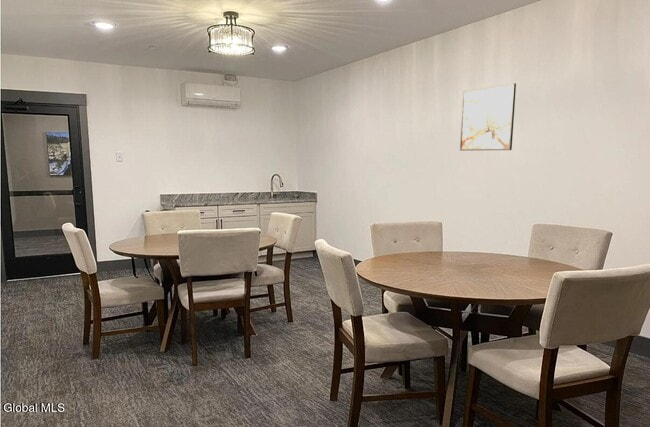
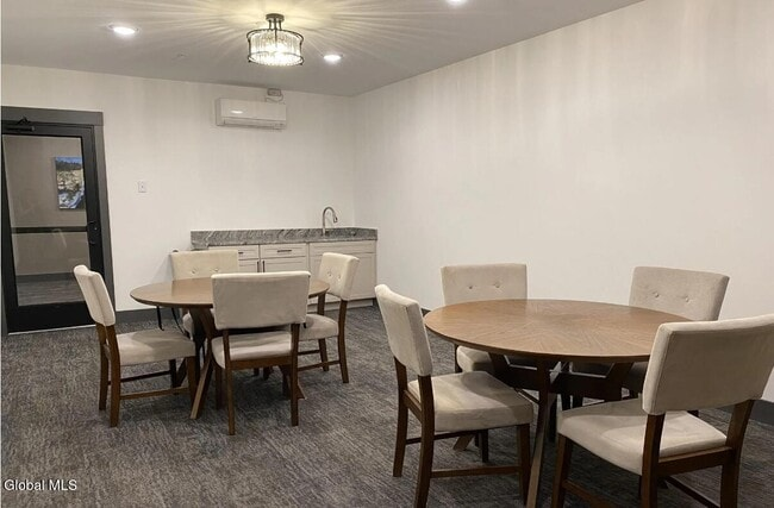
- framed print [459,82,517,152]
